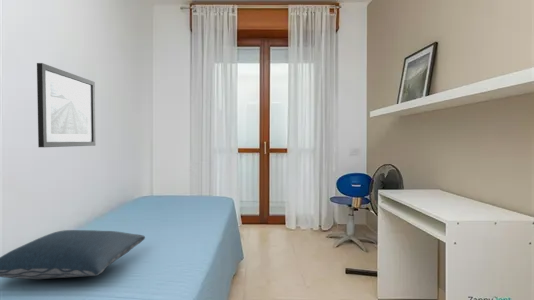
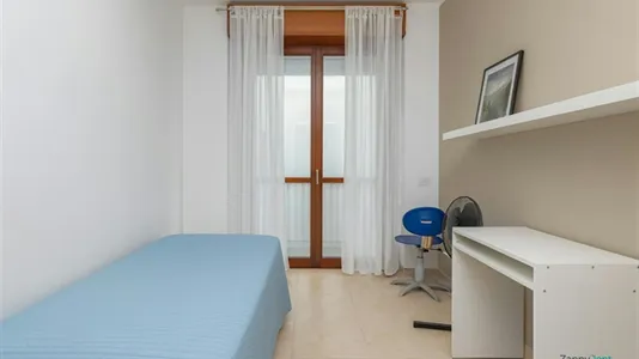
- pillow [0,229,146,280]
- wall art [36,62,96,148]
